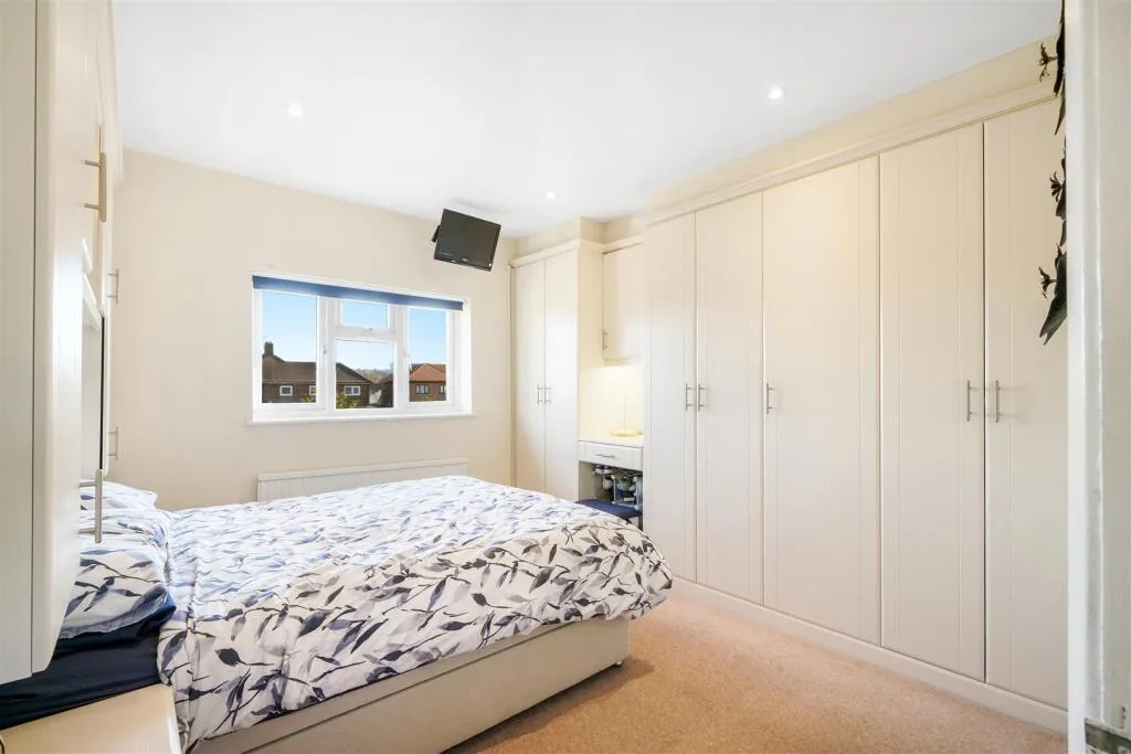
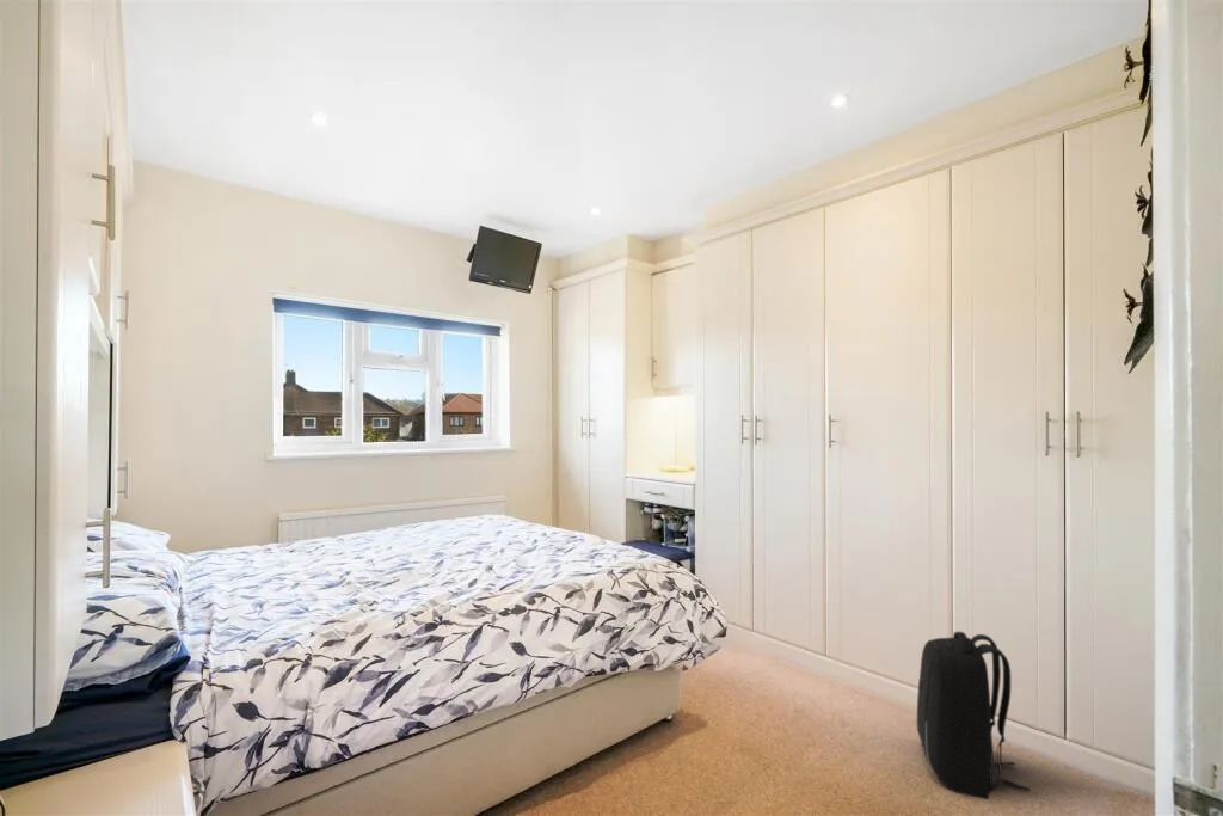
+ backpack [915,631,1031,800]
